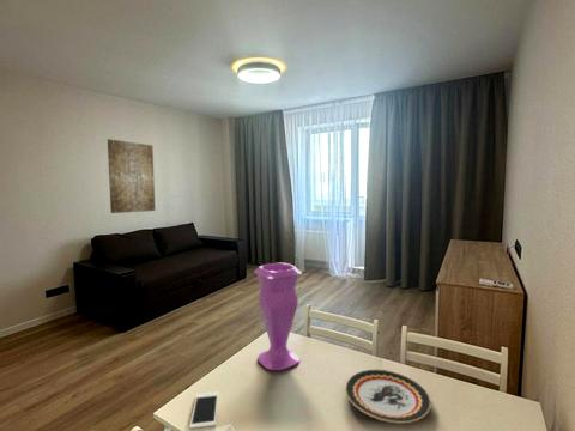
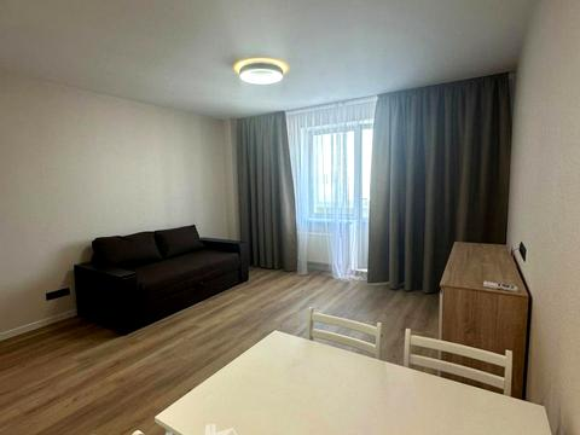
- wall art [107,138,156,214]
- plate [344,369,432,425]
- vase [253,262,303,371]
- cell phone [188,391,220,430]
